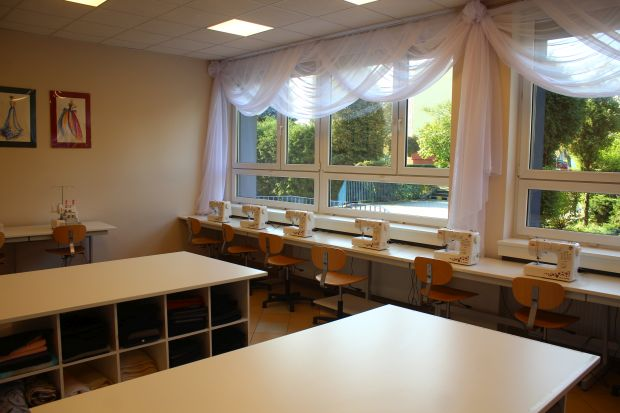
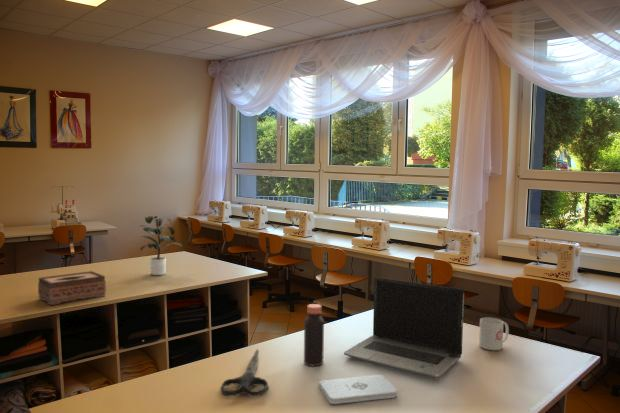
+ bottle [303,303,325,367]
+ laptop computer [343,276,465,379]
+ scissors [219,348,270,398]
+ mug [478,317,510,351]
+ potted plant [139,215,183,276]
+ tissue box [37,270,107,306]
+ notepad [318,374,398,405]
